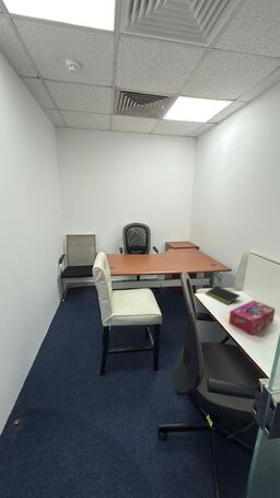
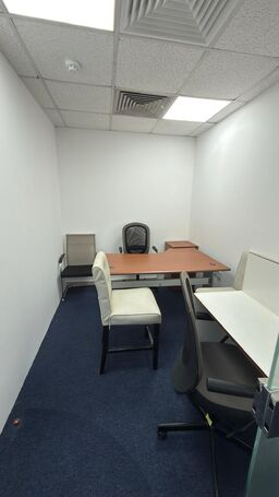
- tissue box [228,300,277,336]
- notepad [203,285,241,305]
